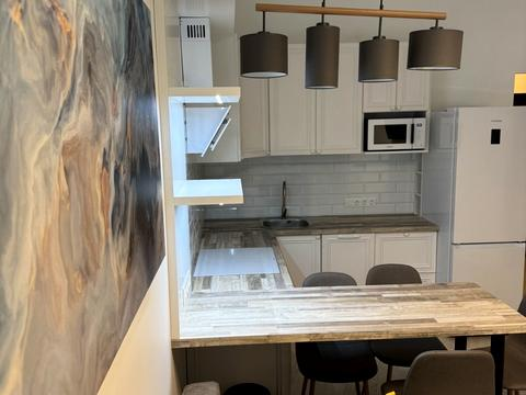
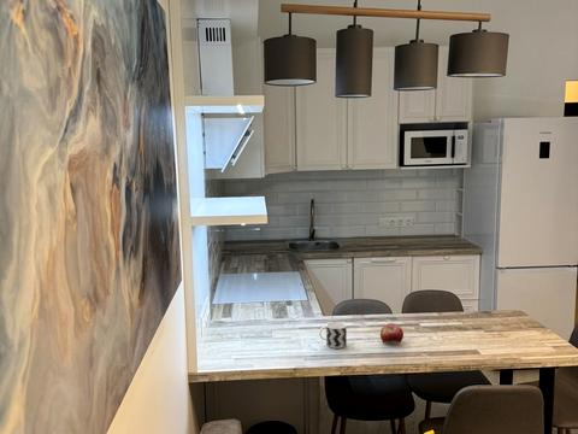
+ cup [318,321,348,350]
+ fruit [379,322,405,344]
